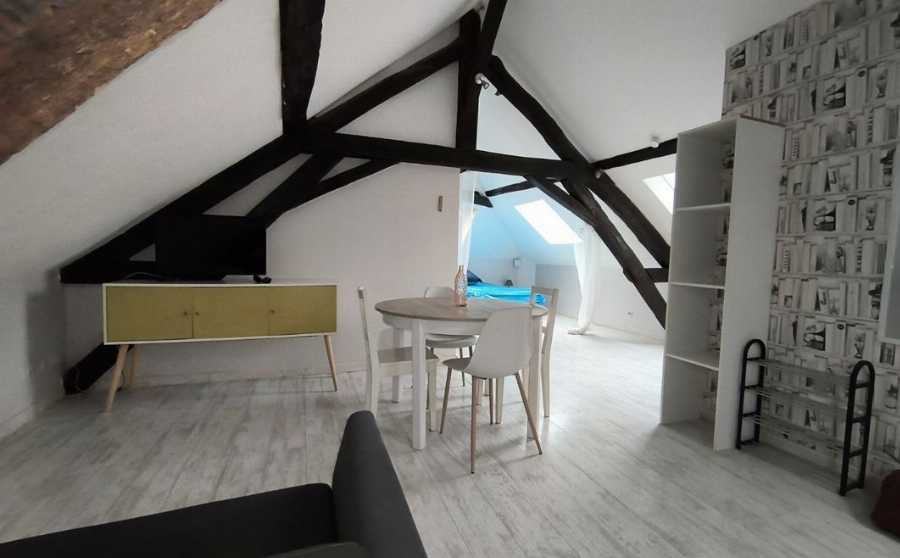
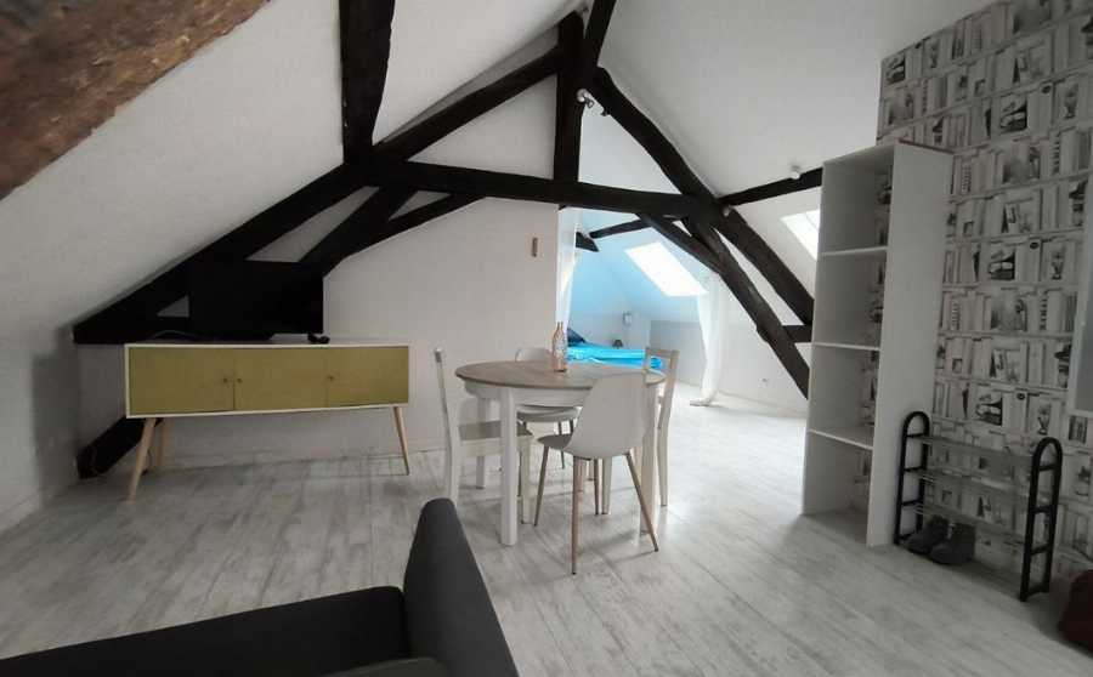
+ boots [905,513,978,567]
